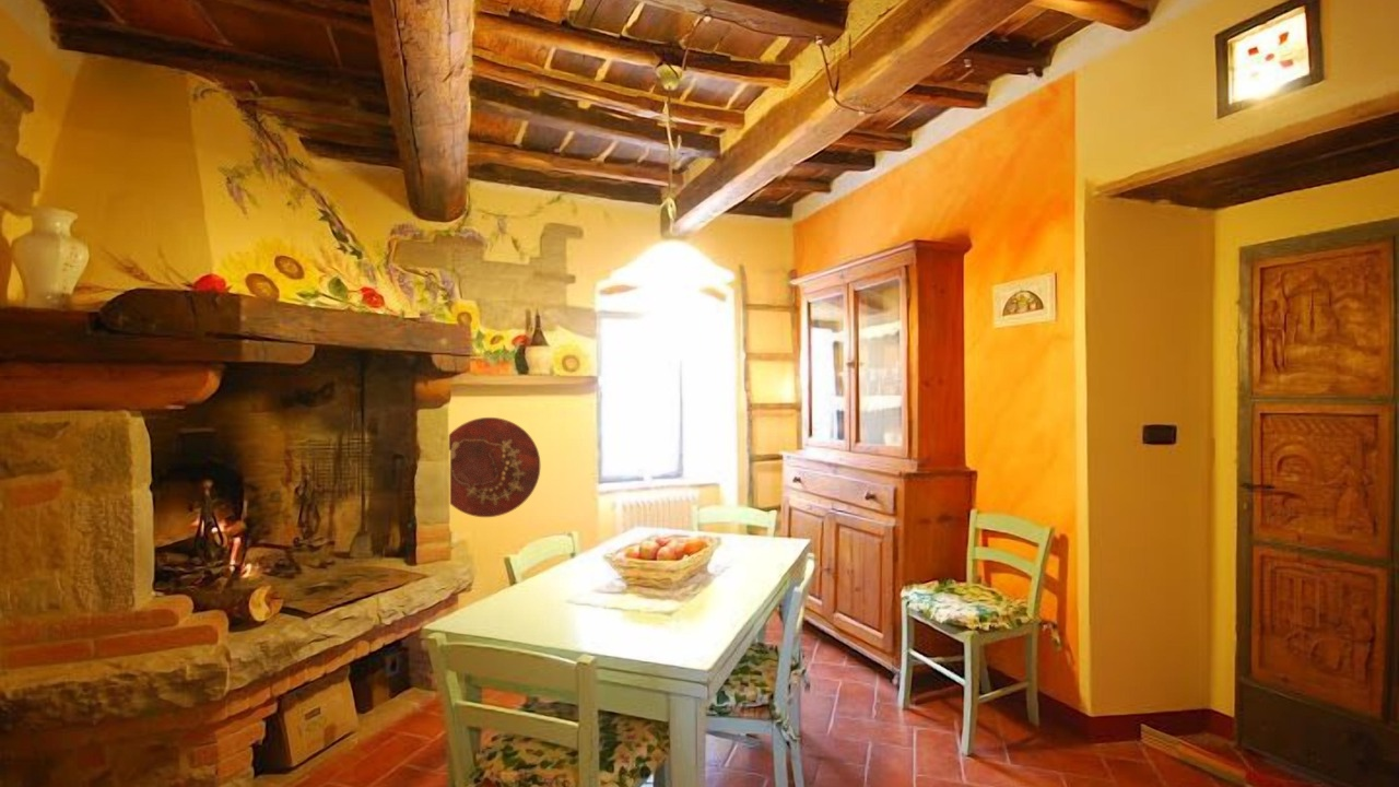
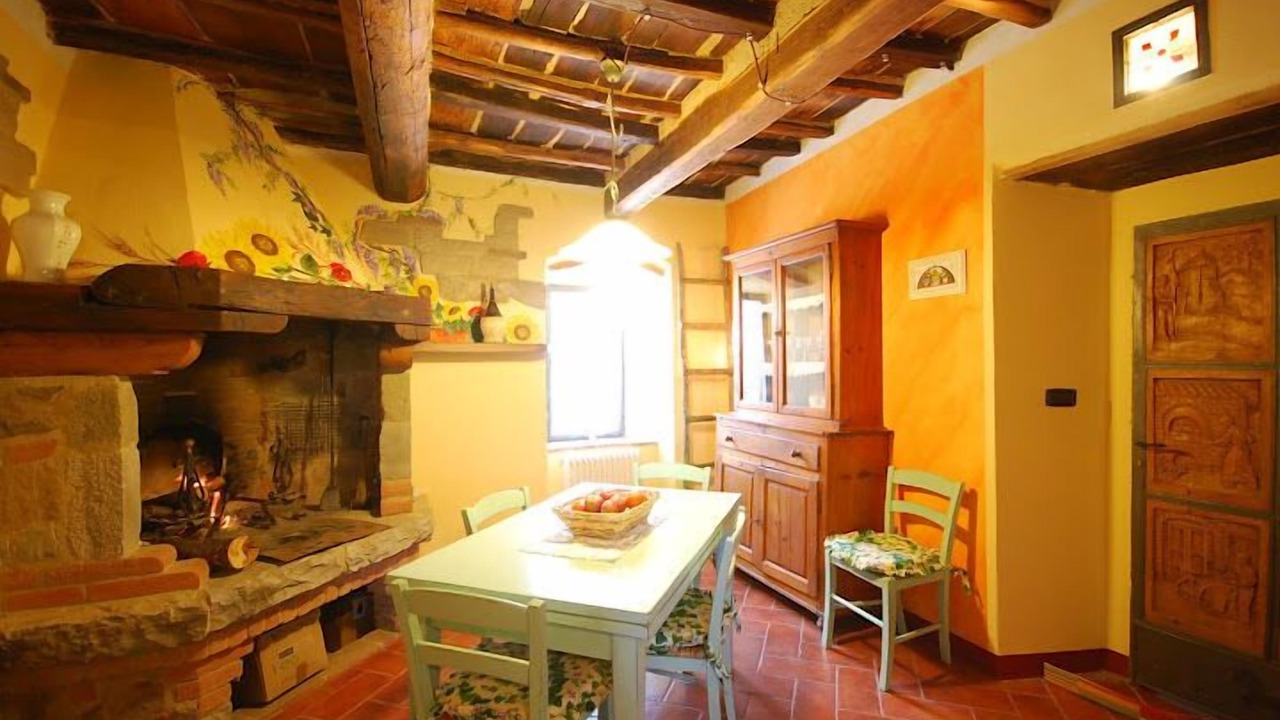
- decorative platter [448,416,541,518]
